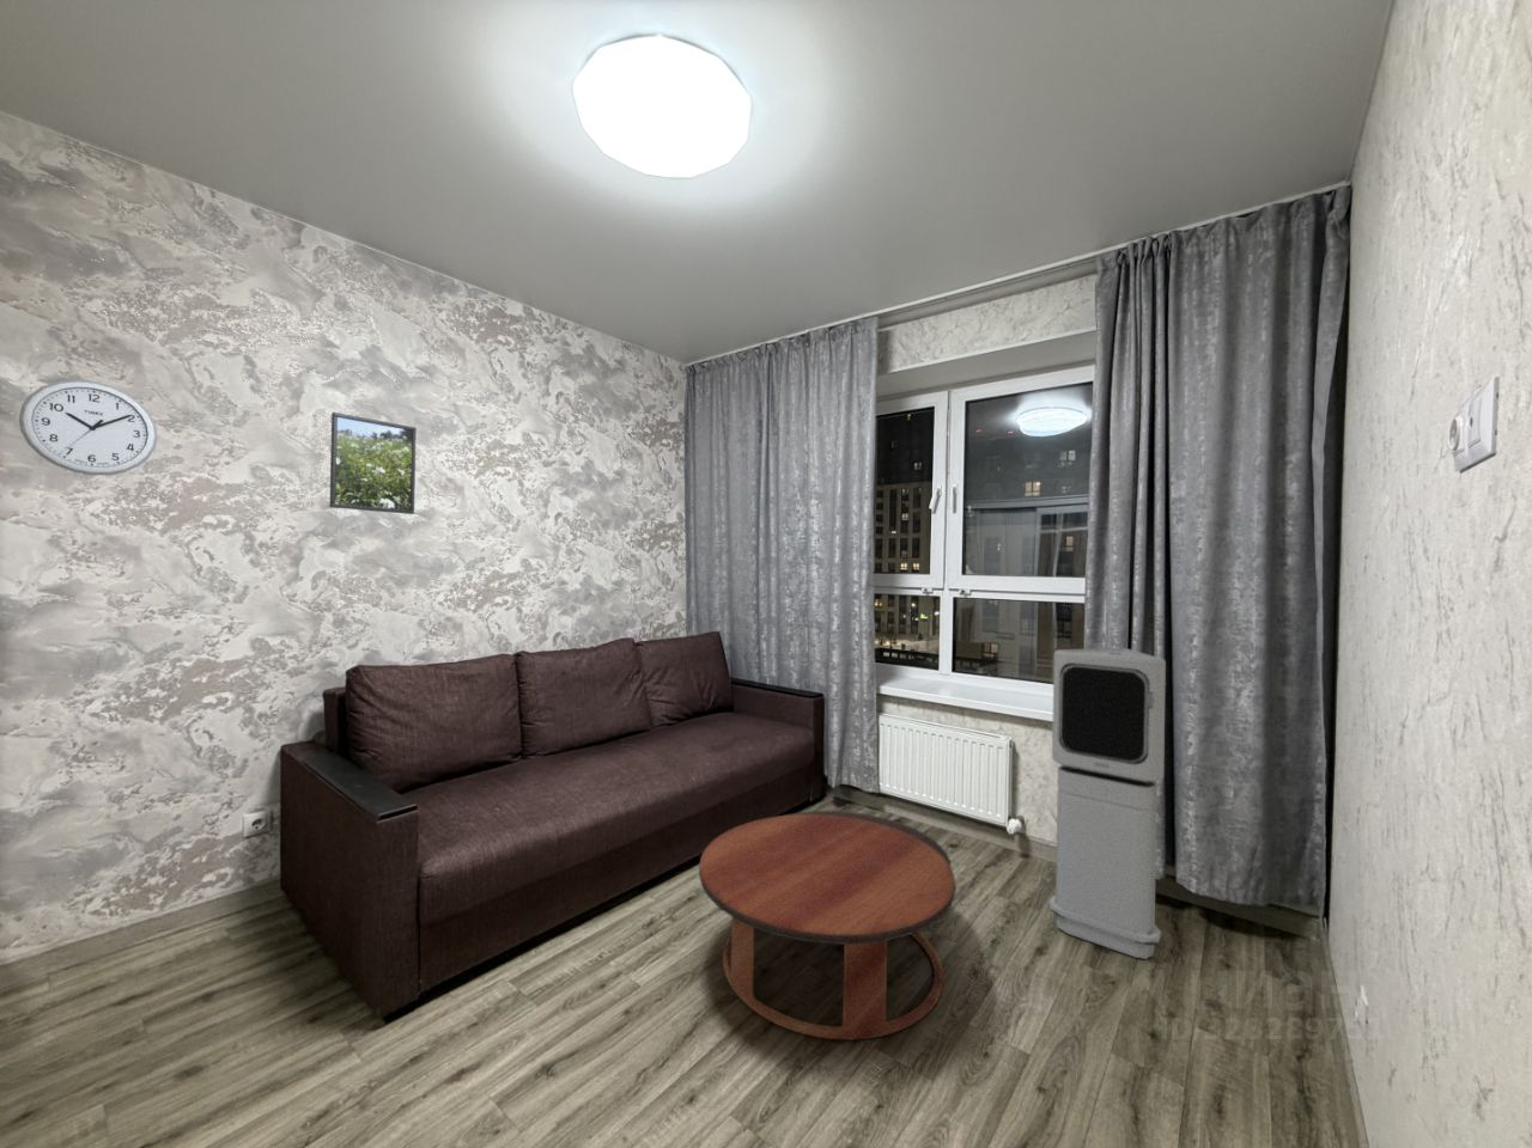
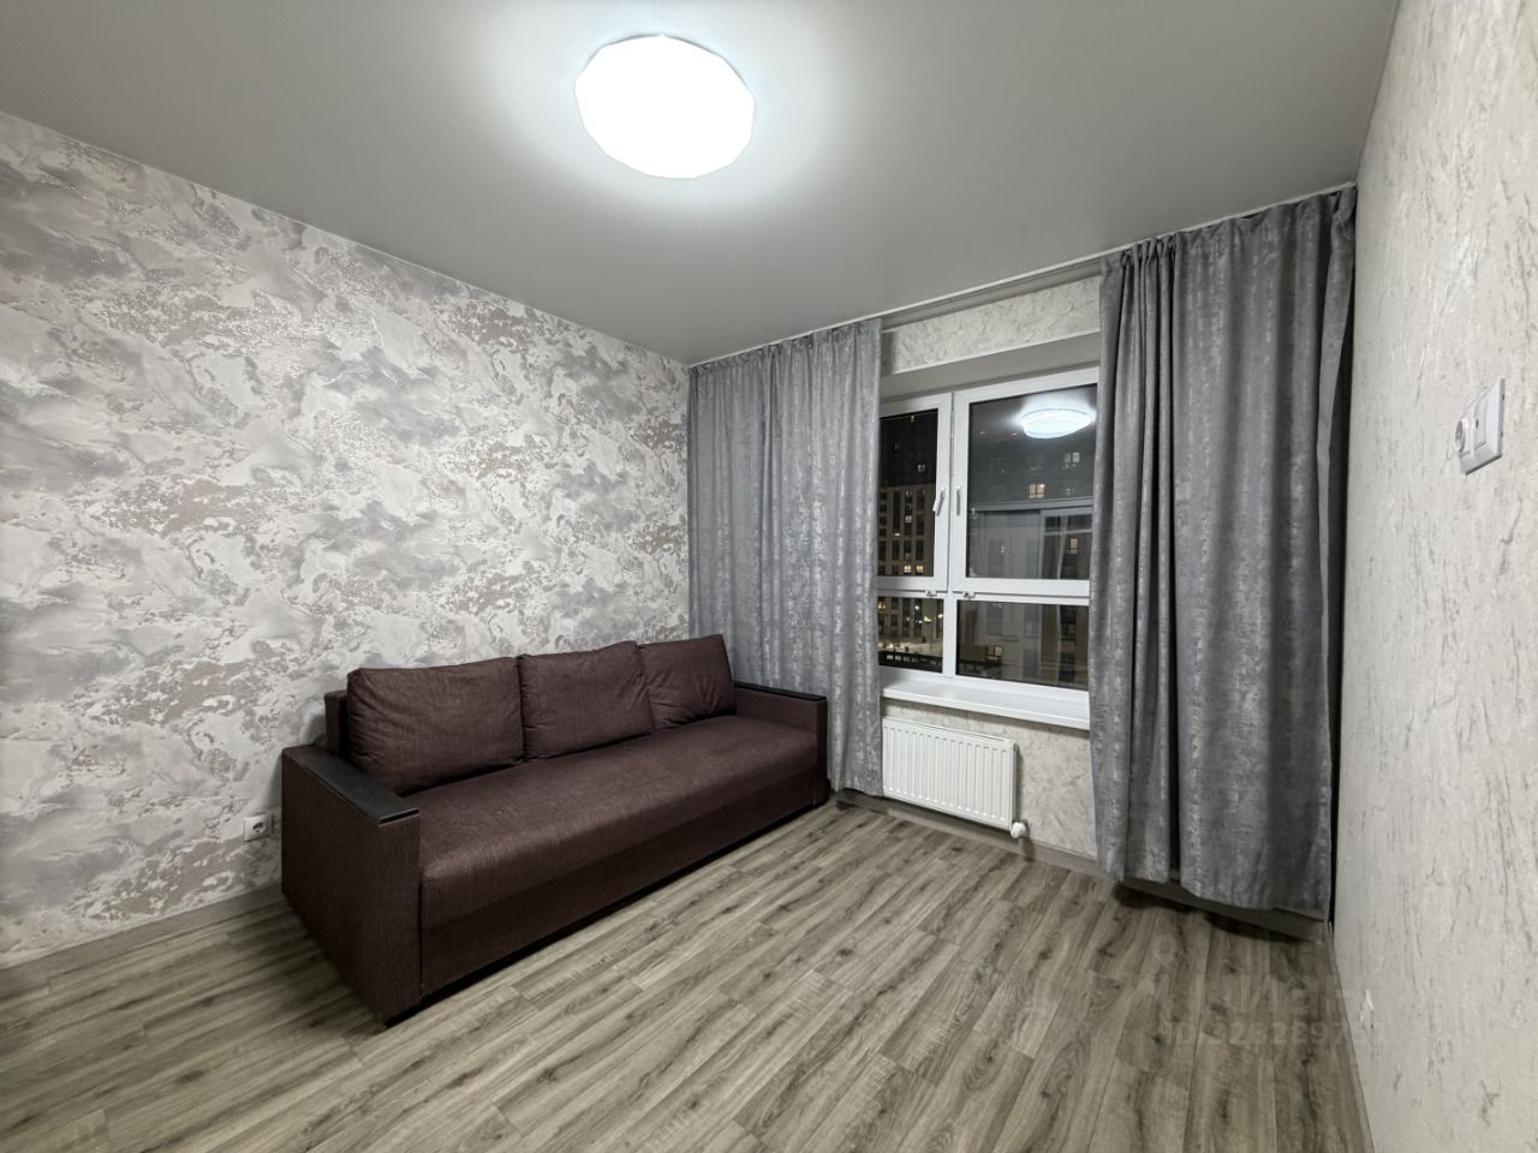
- wall clock [18,379,159,476]
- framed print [328,411,417,515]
- coffee table [697,809,958,1041]
- air purifier [1047,646,1166,960]
